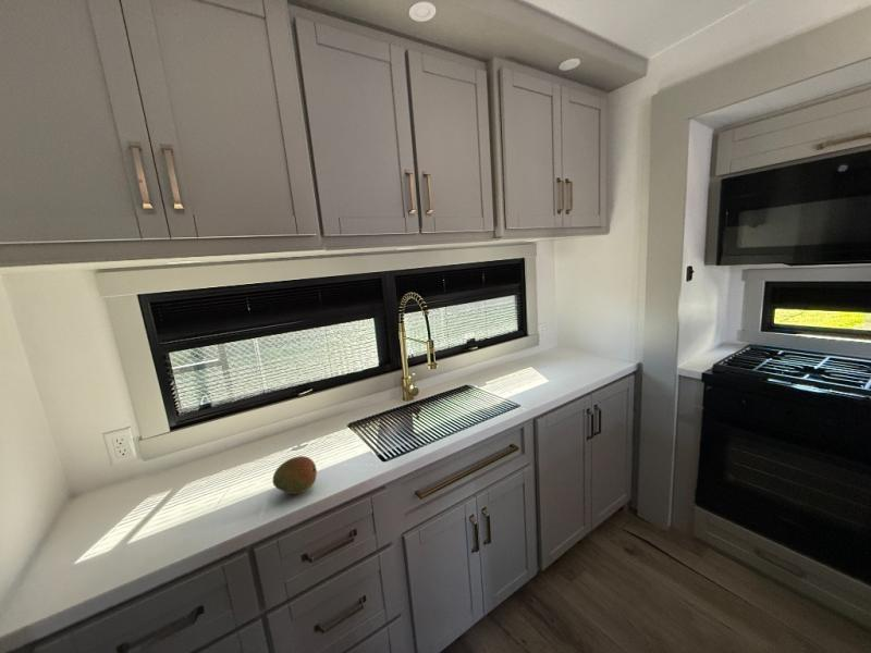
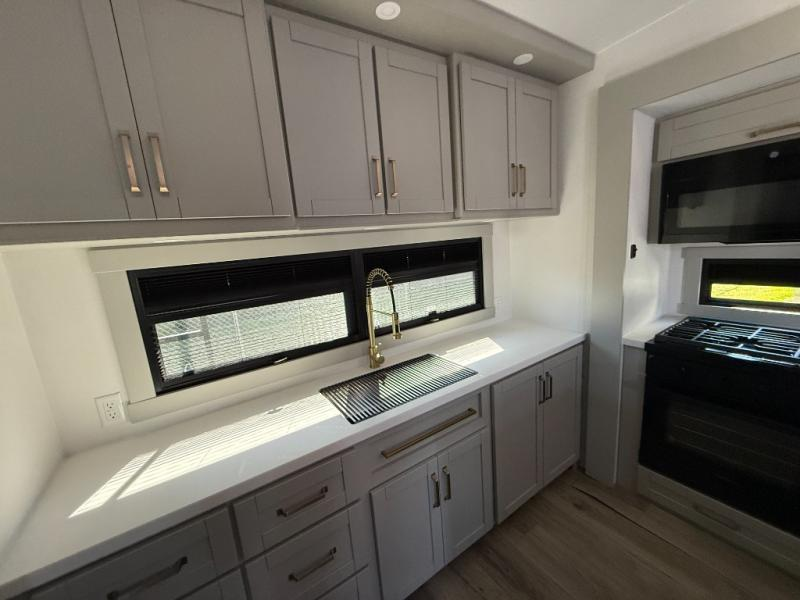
- fruit [272,455,318,495]
